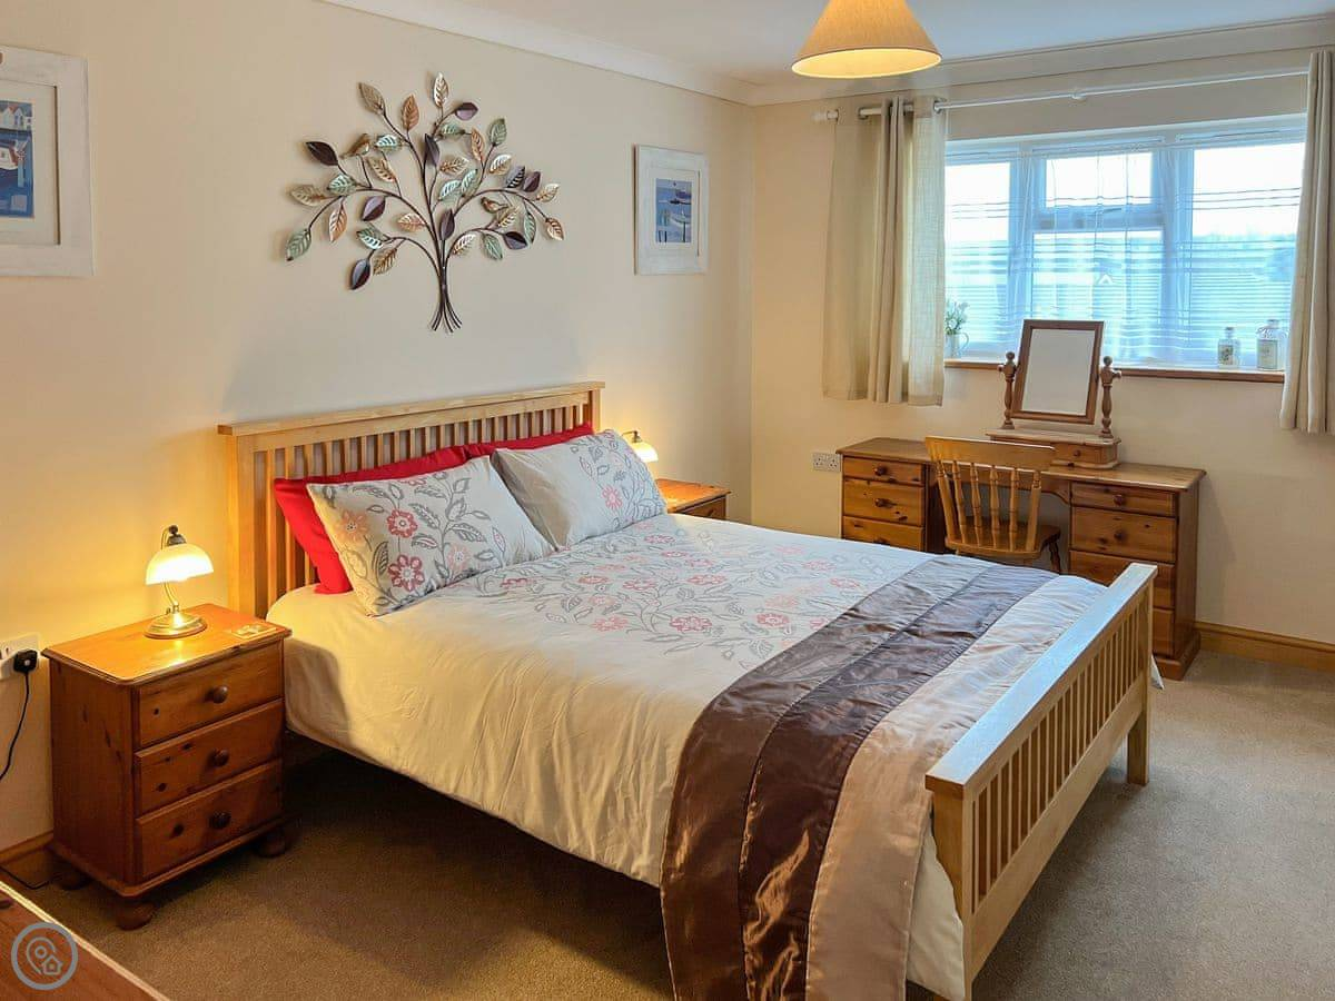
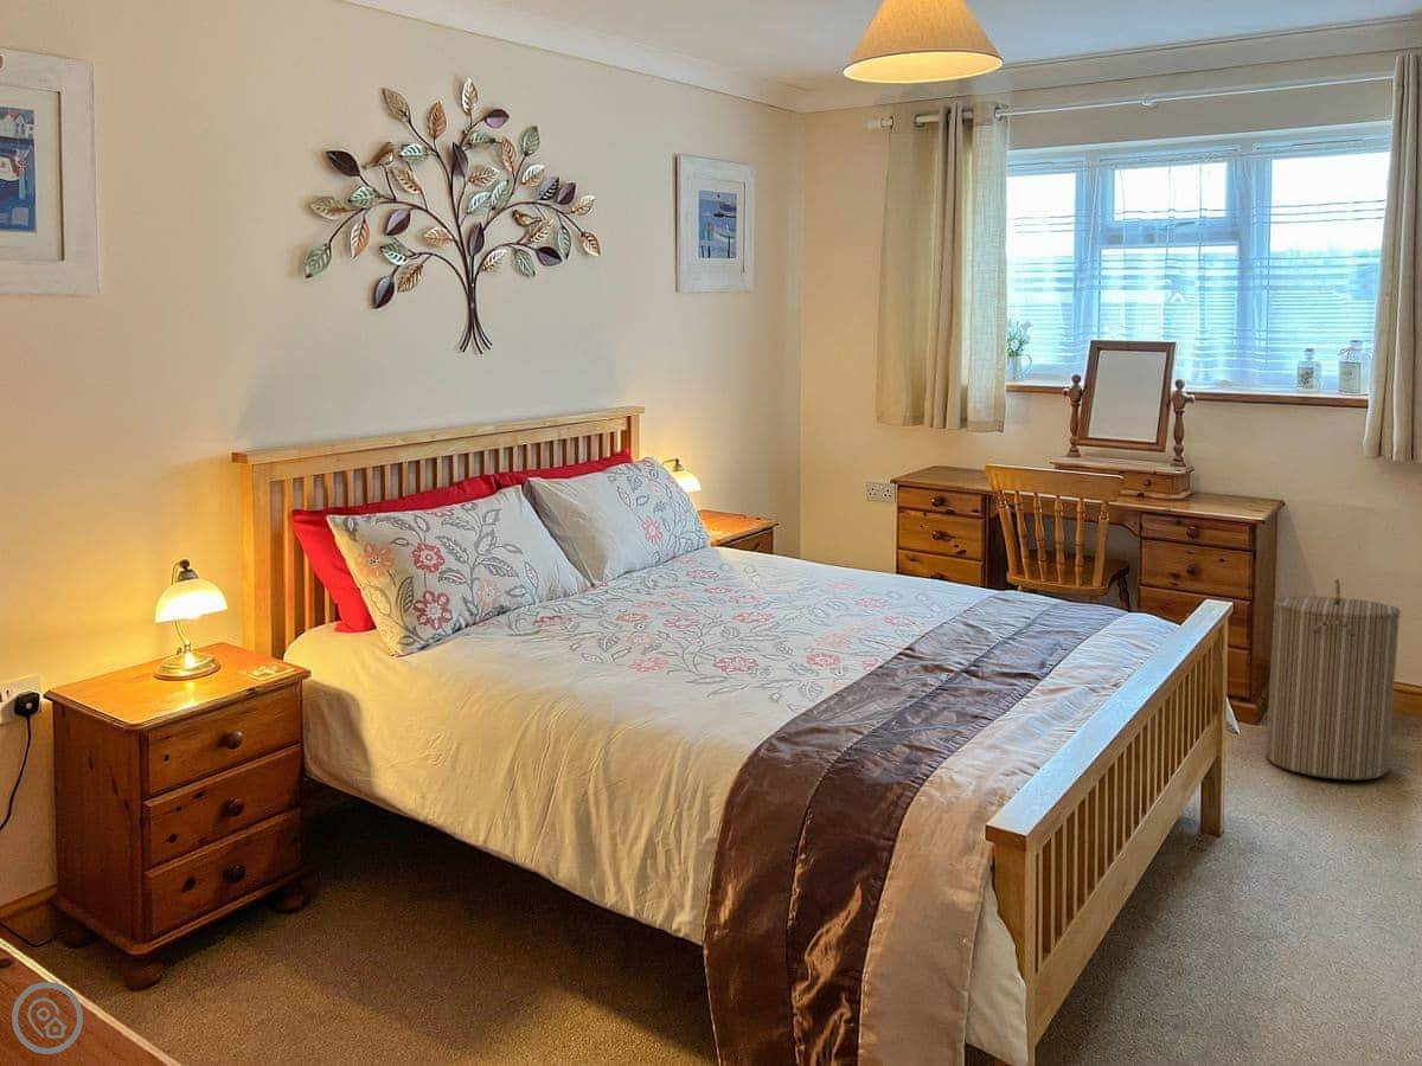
+ laundry hamper [1264,578,1402,781]
